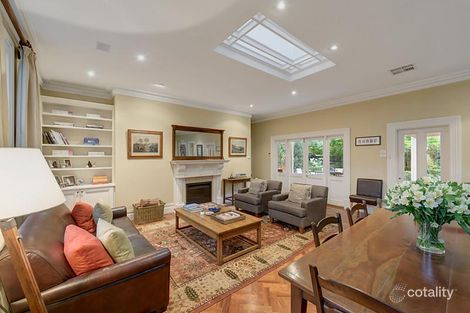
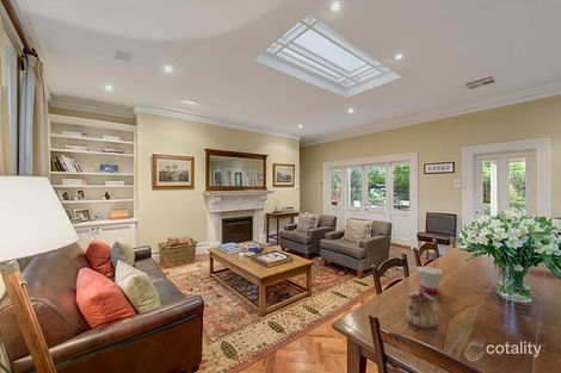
+ cup [415,266,443,294]
+ teapot [405,287,438,330]
